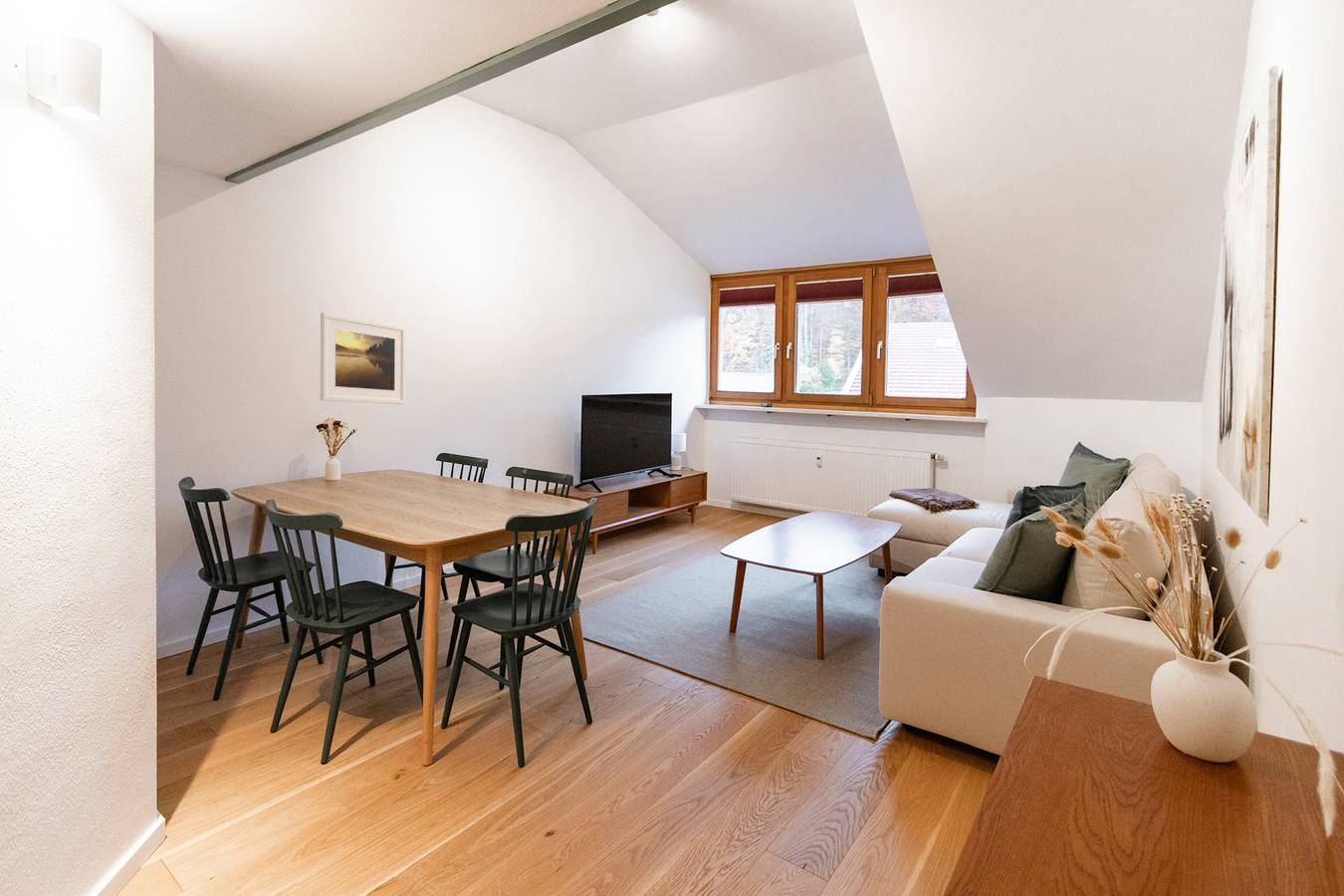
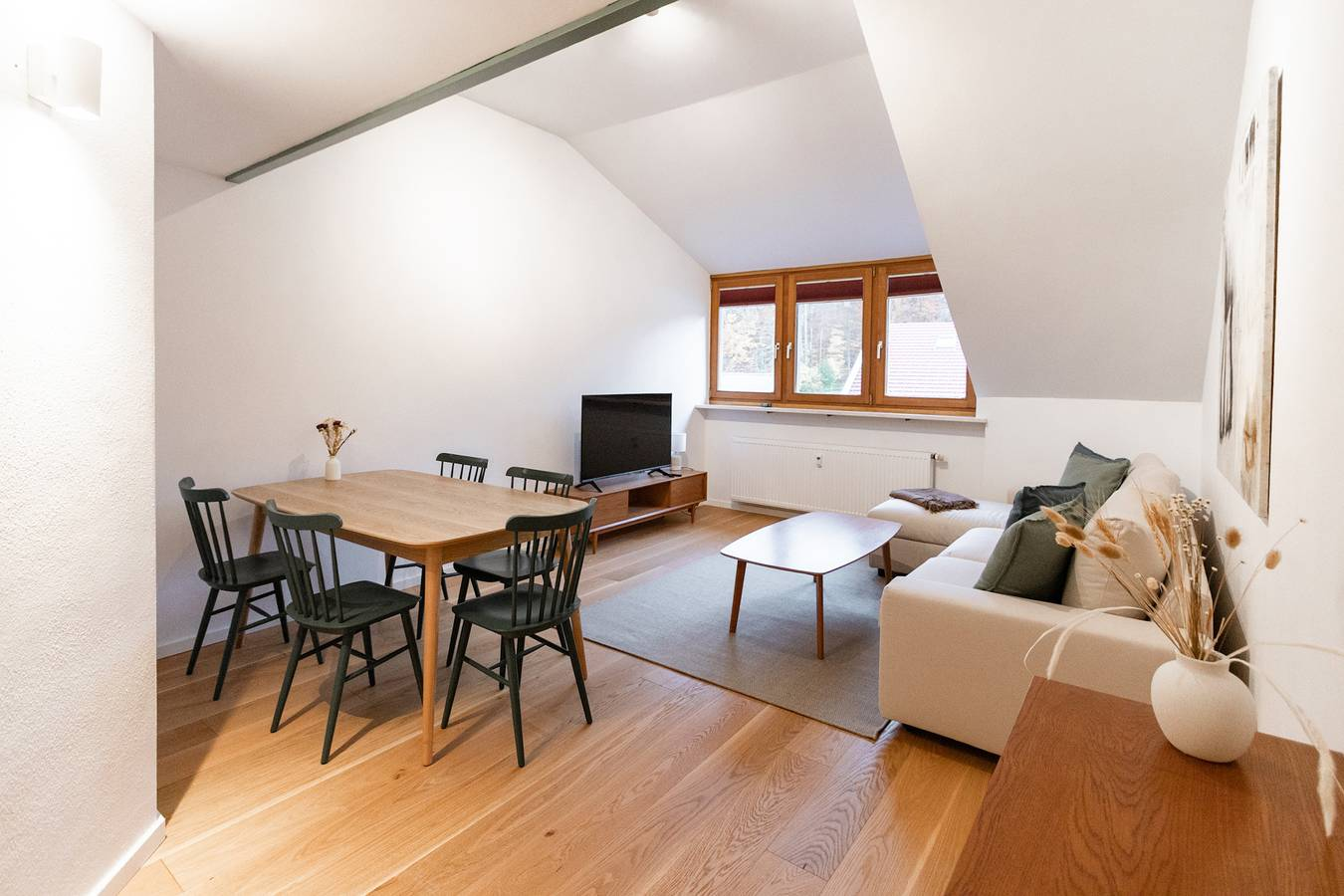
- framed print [320,312,407,405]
